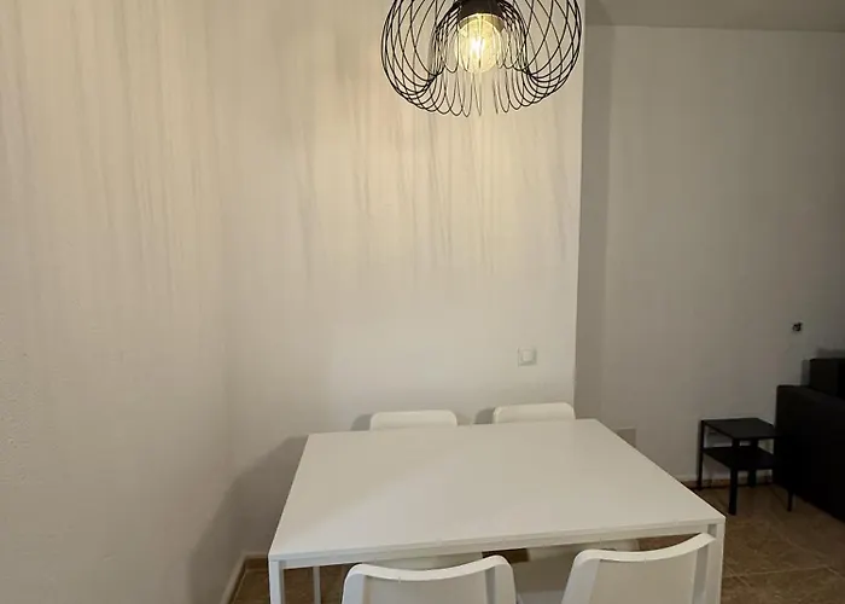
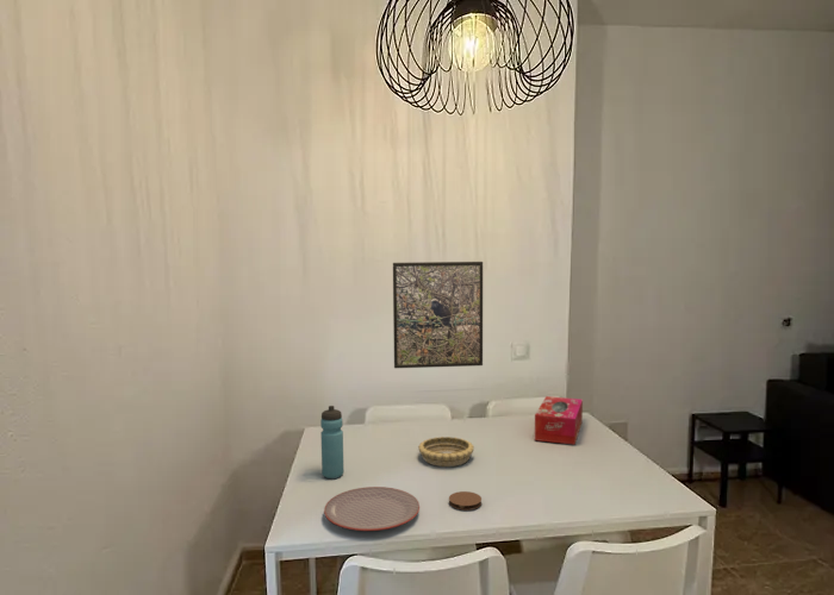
+ plate [323,486,421,532]
+ decorative bowl [417,436,475,468]
+ water bottle [319,405,346,480]
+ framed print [392,261,484,369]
+ tissue box [534,395,584,446]
+ coaster [448,490,483,512]
